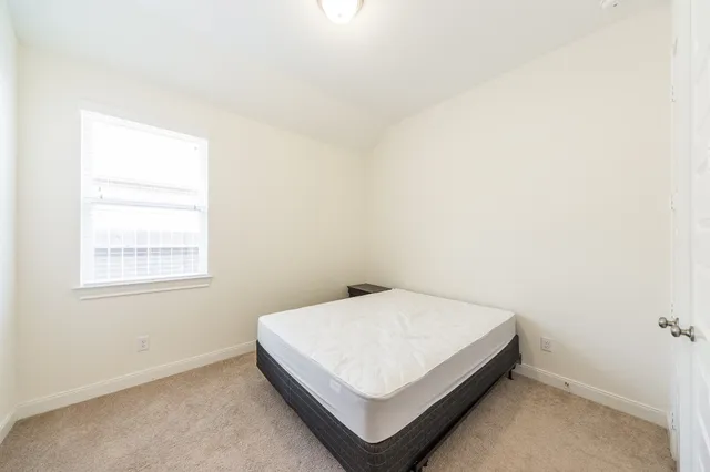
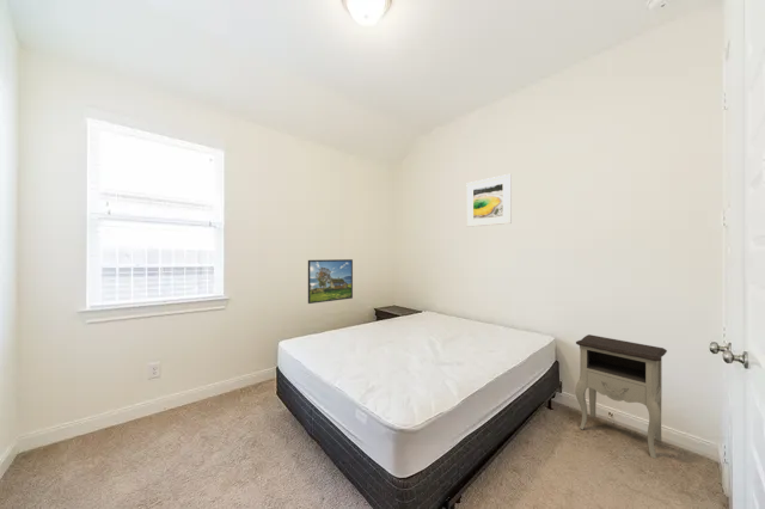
+ nightstand [574,333,668,460]
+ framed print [307,258,354,305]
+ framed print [465,173,513,228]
